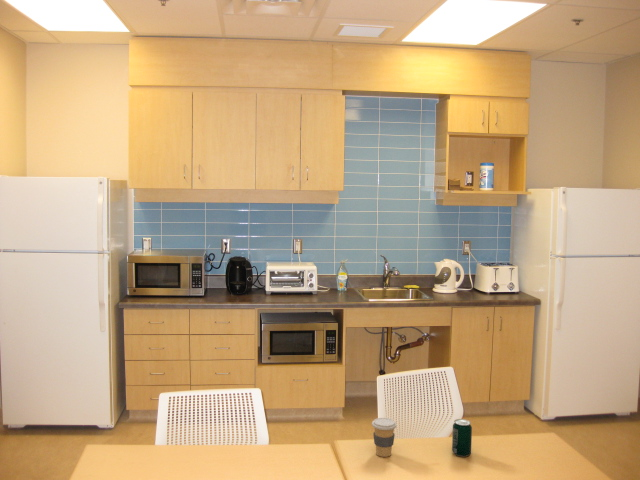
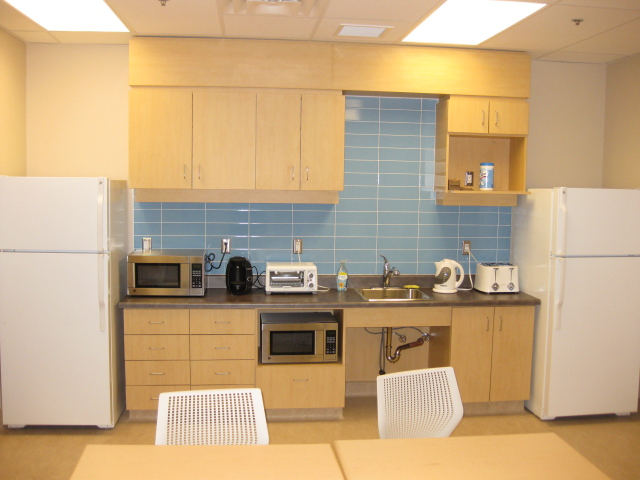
- coffee cup [371,417,398,458]
- beverage can [451,418,473,458]
